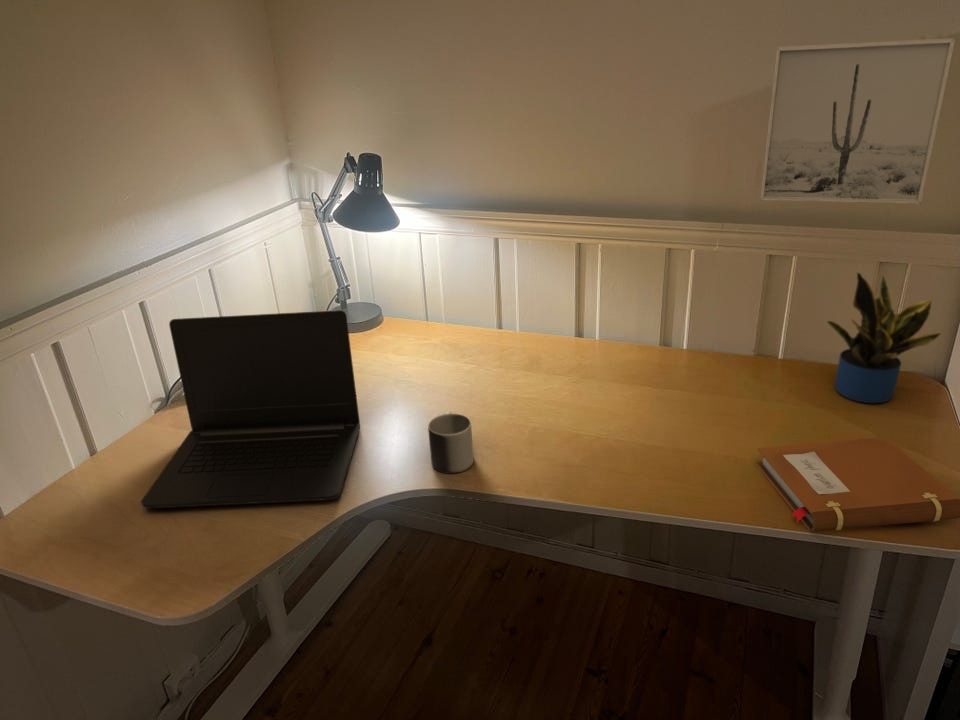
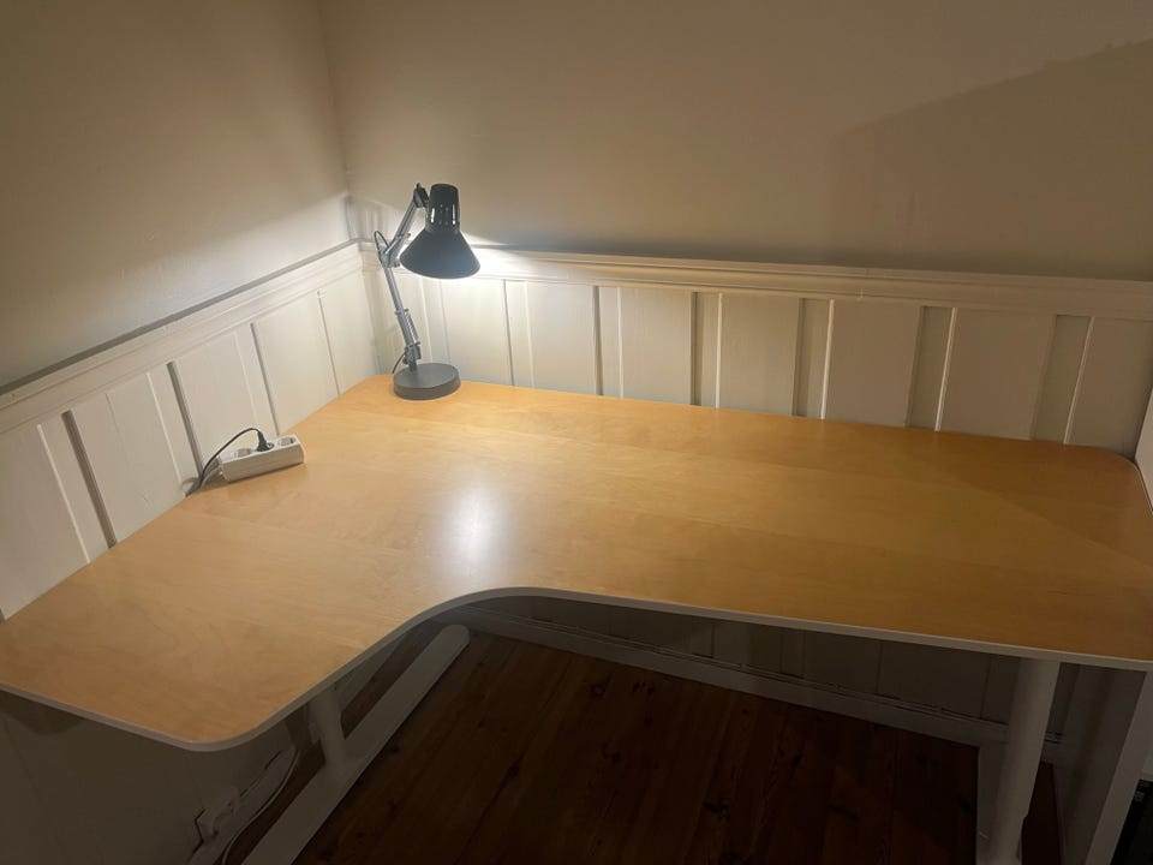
- mug [427,410,475,475]
- wall art [759,37,956,205]
- notebook [755,436,960,533]
- laptop [140,309,361,510]
- potted plant [826,271,942,404]
